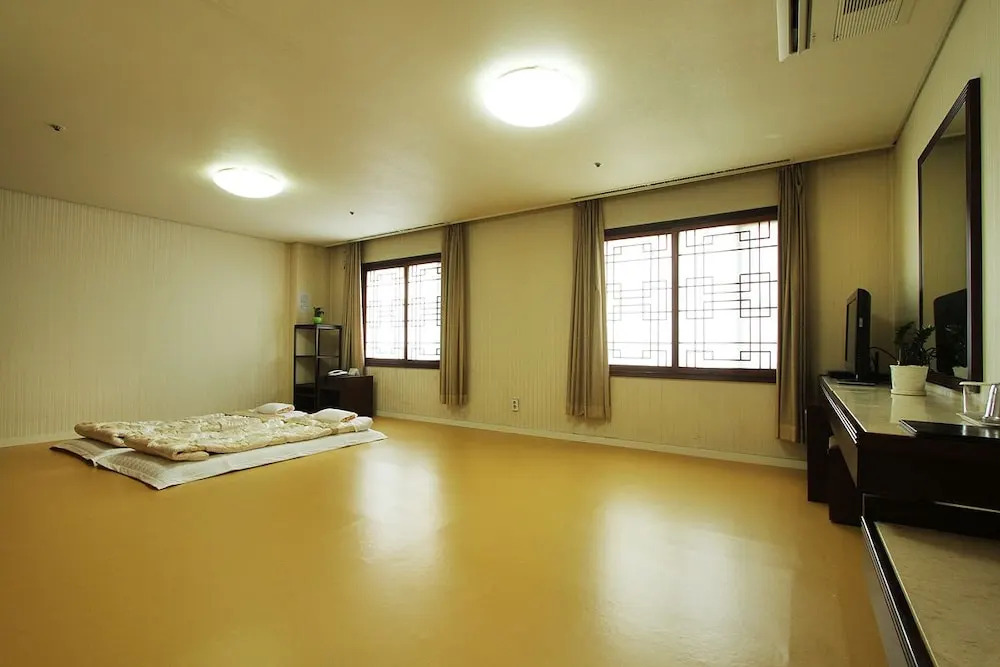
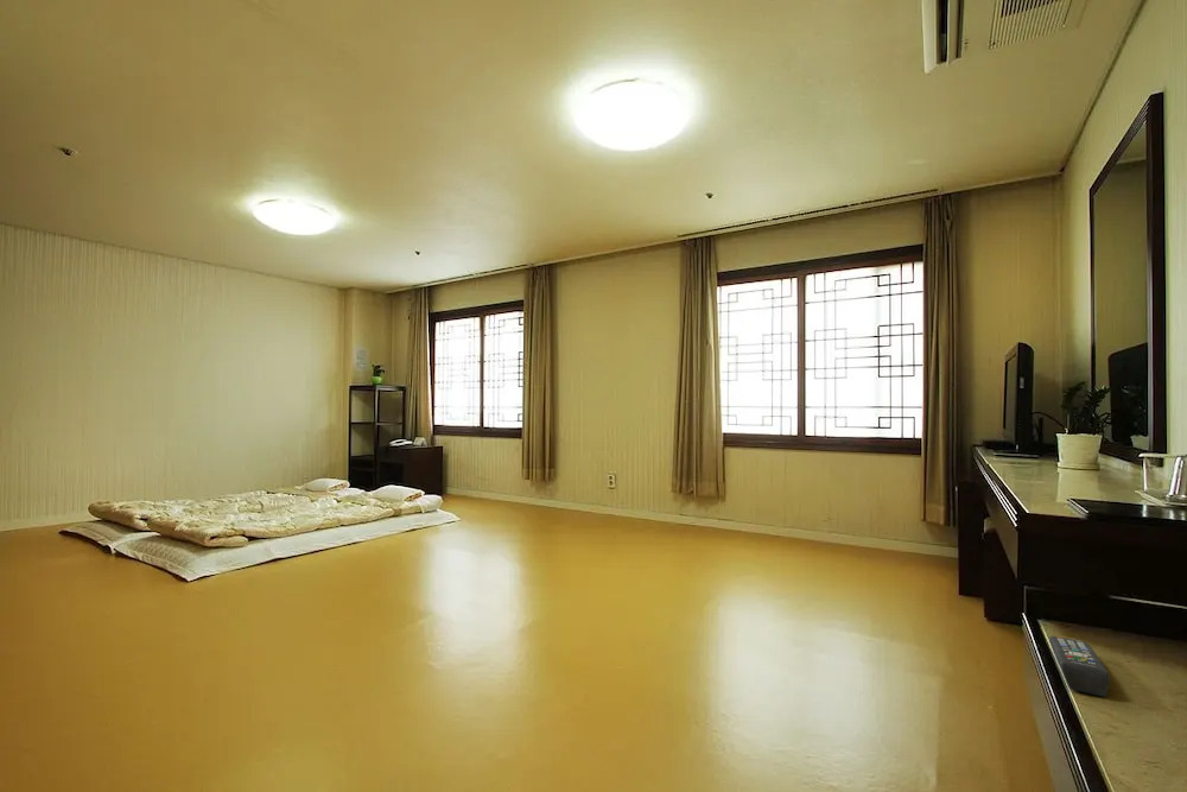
+ remote control [1048,635,1111,698]
